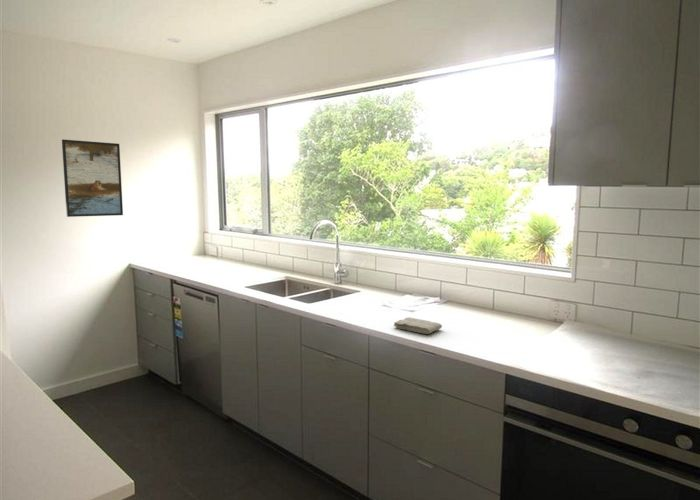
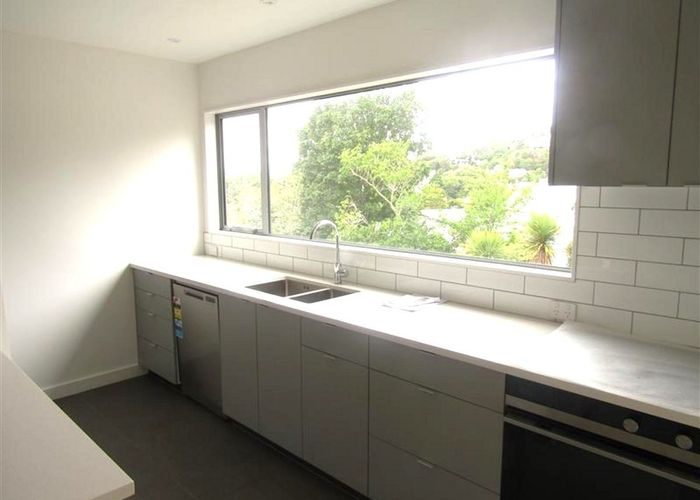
- washcloth [393,316,443,335]
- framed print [61,138,124,218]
